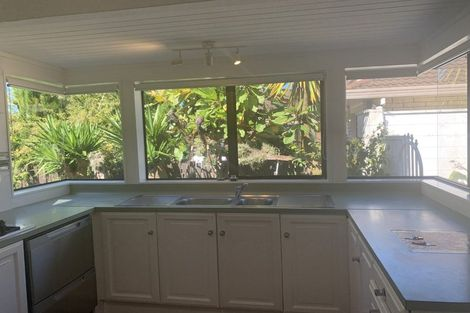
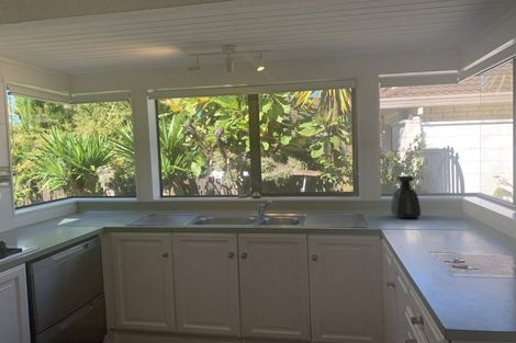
+ bottle [390,175,422,219]
